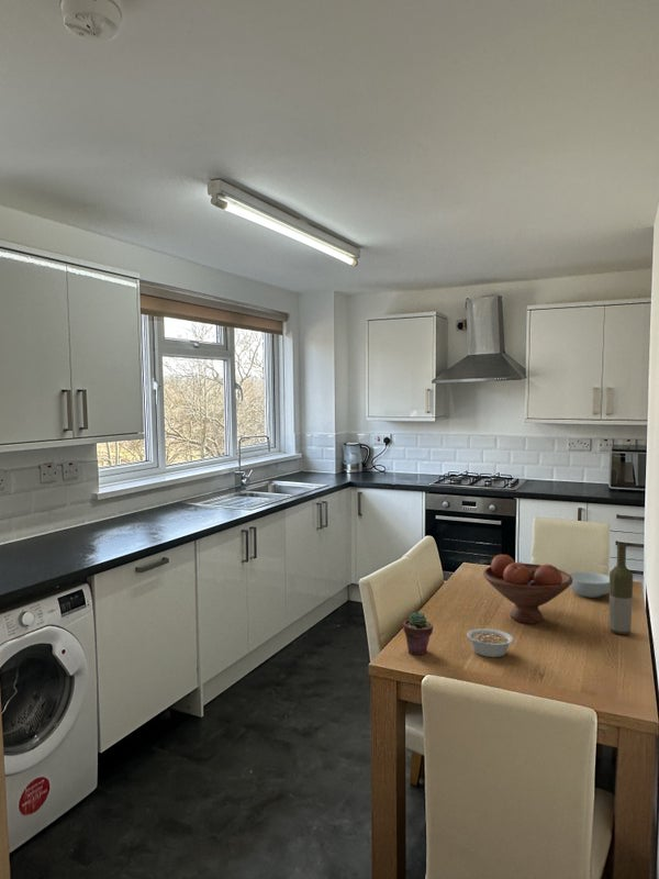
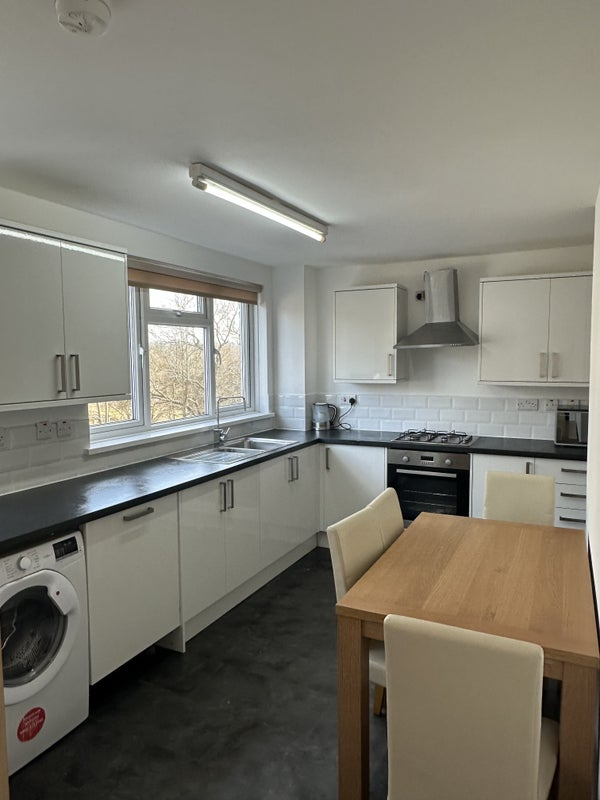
- bottle [608,542,634,635]
- cereal bowl [568,570,610,599]
- legume [466,627,516,658]
- potted succulent [402,611,434,656]
- fruit bowl [482,554,573,624]
